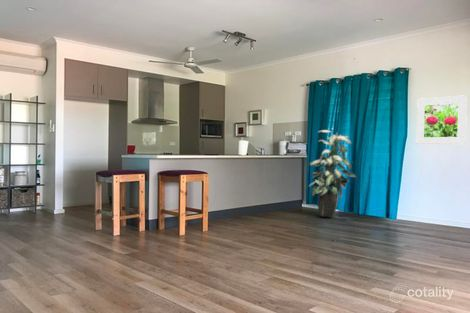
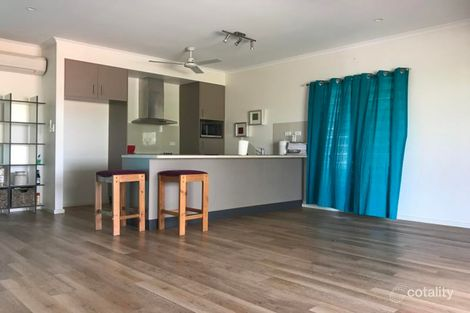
- indoor plant [308,129,357,219]
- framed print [416,94,468,145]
